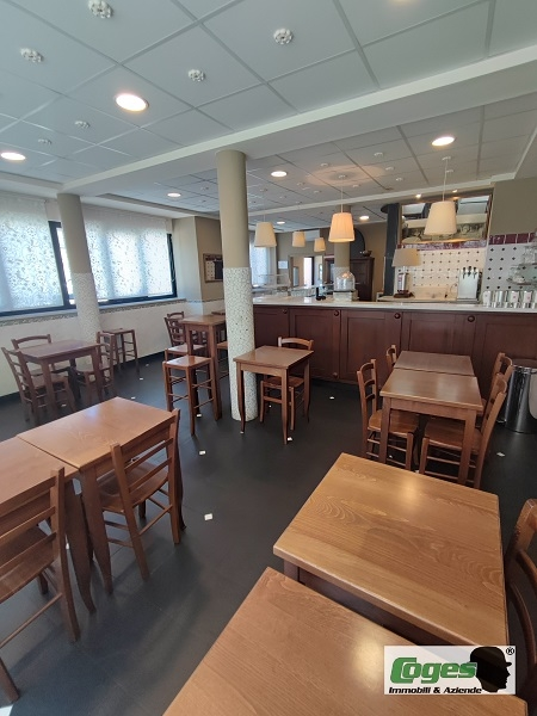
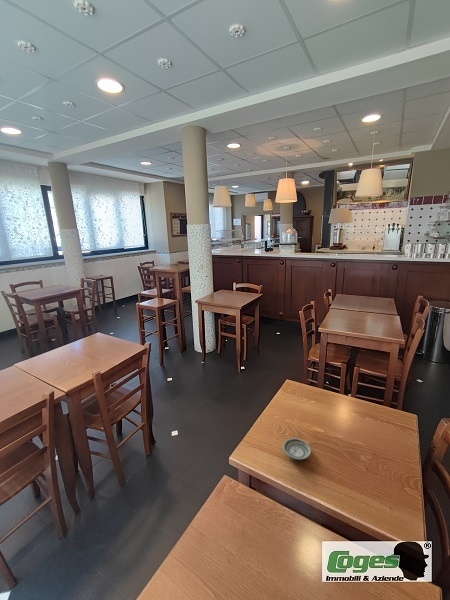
+ saucer [282,437,312,461]
